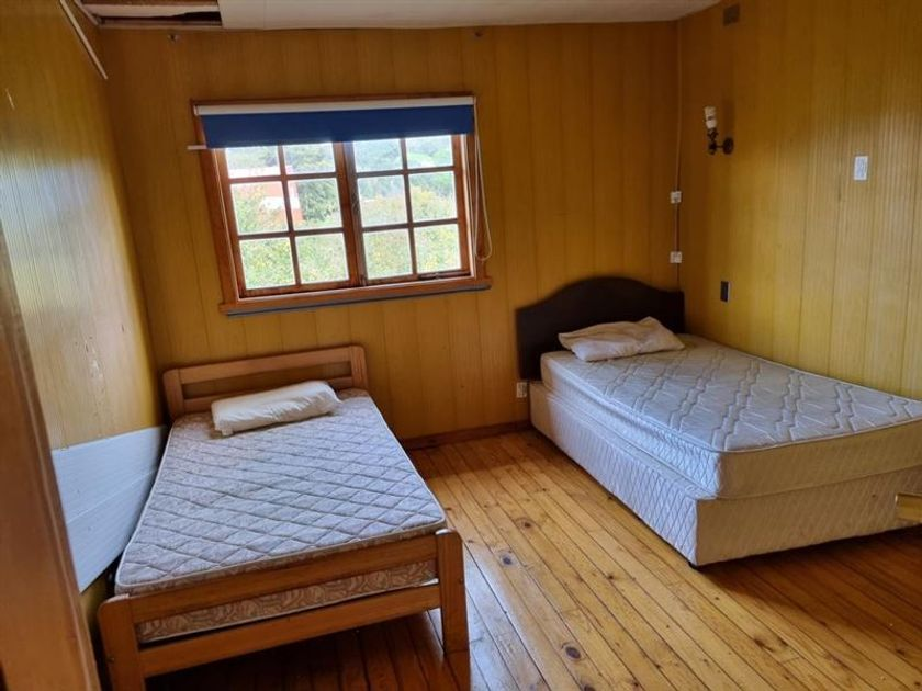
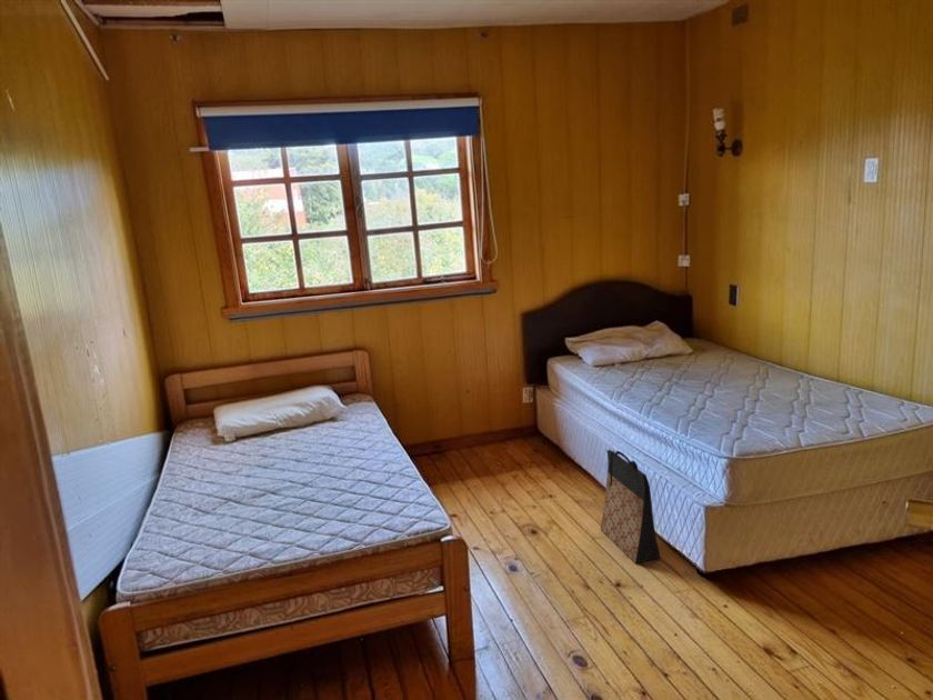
+ bag [600,448,661,564]
